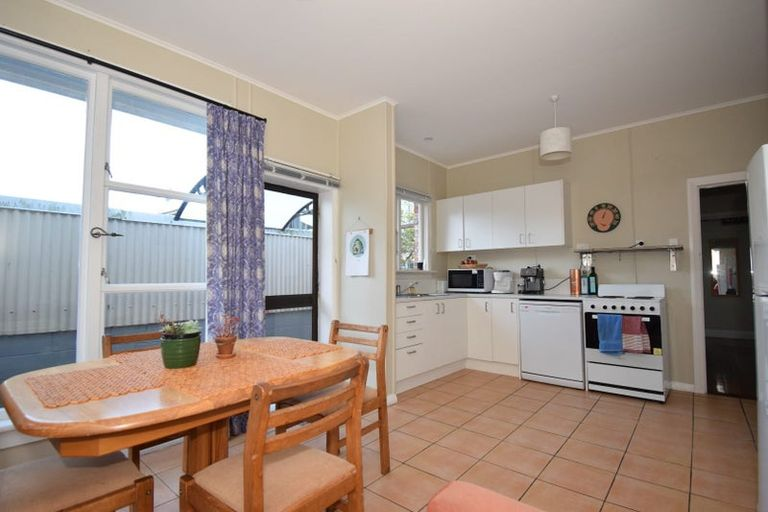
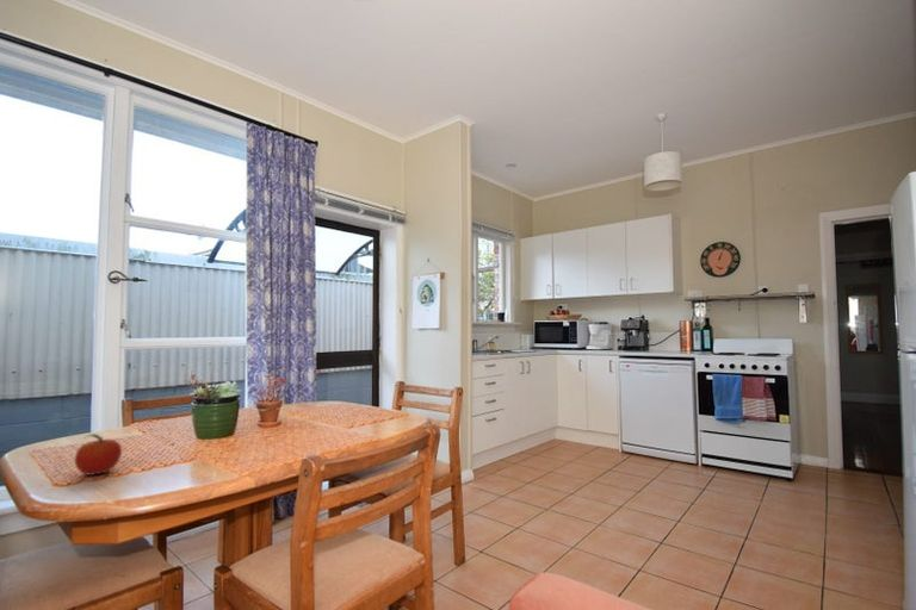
+ fruit [74,432,123,477]
